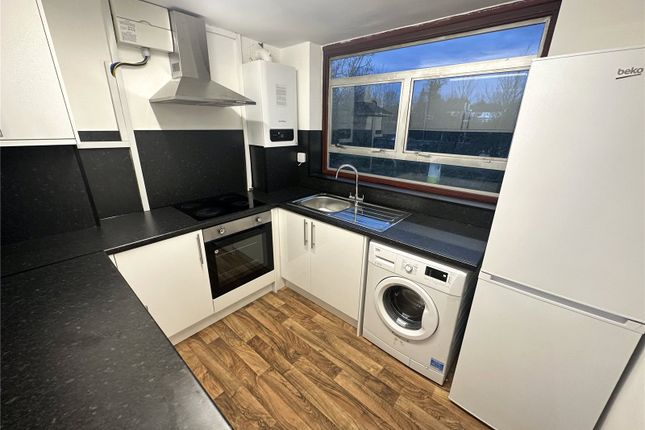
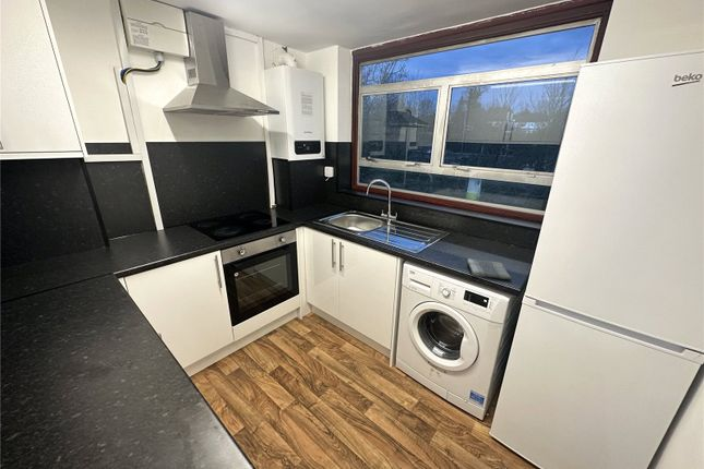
+ dish towel [466,257,512,280]
